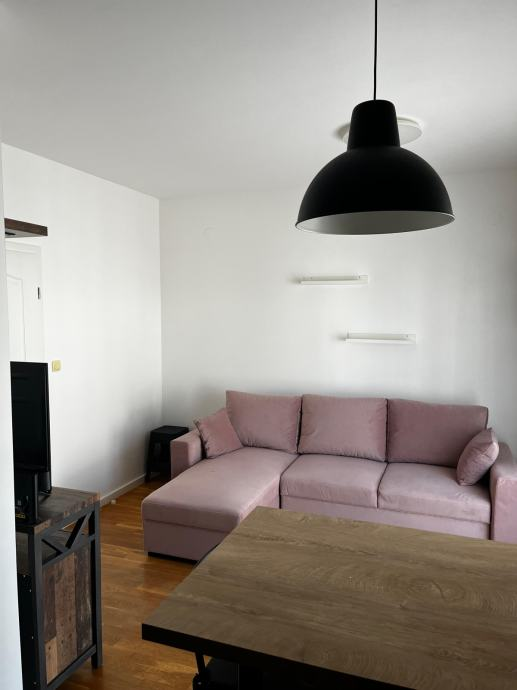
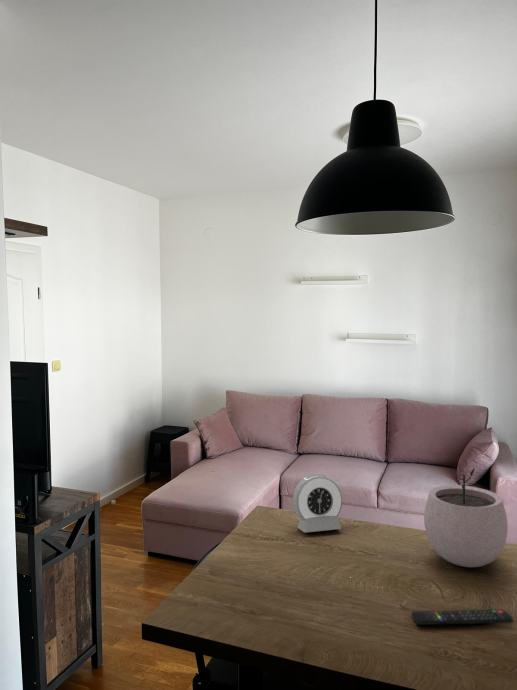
+ plant pot [423,466,509,568]
+ alarm clock [292,474,343,533]
+ remote control [411,608,514,626]
